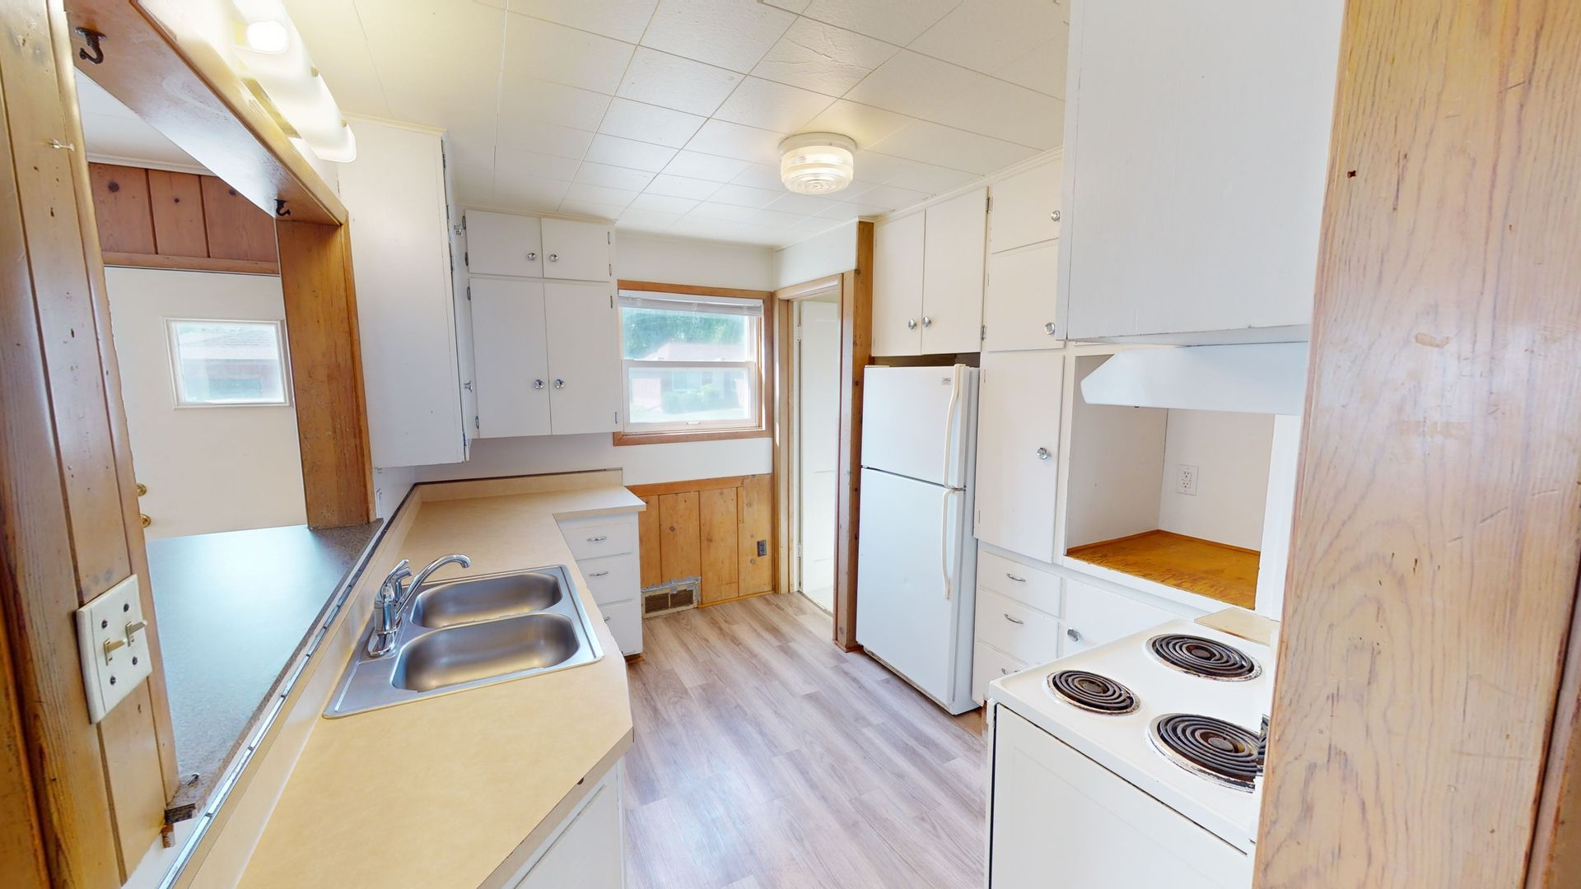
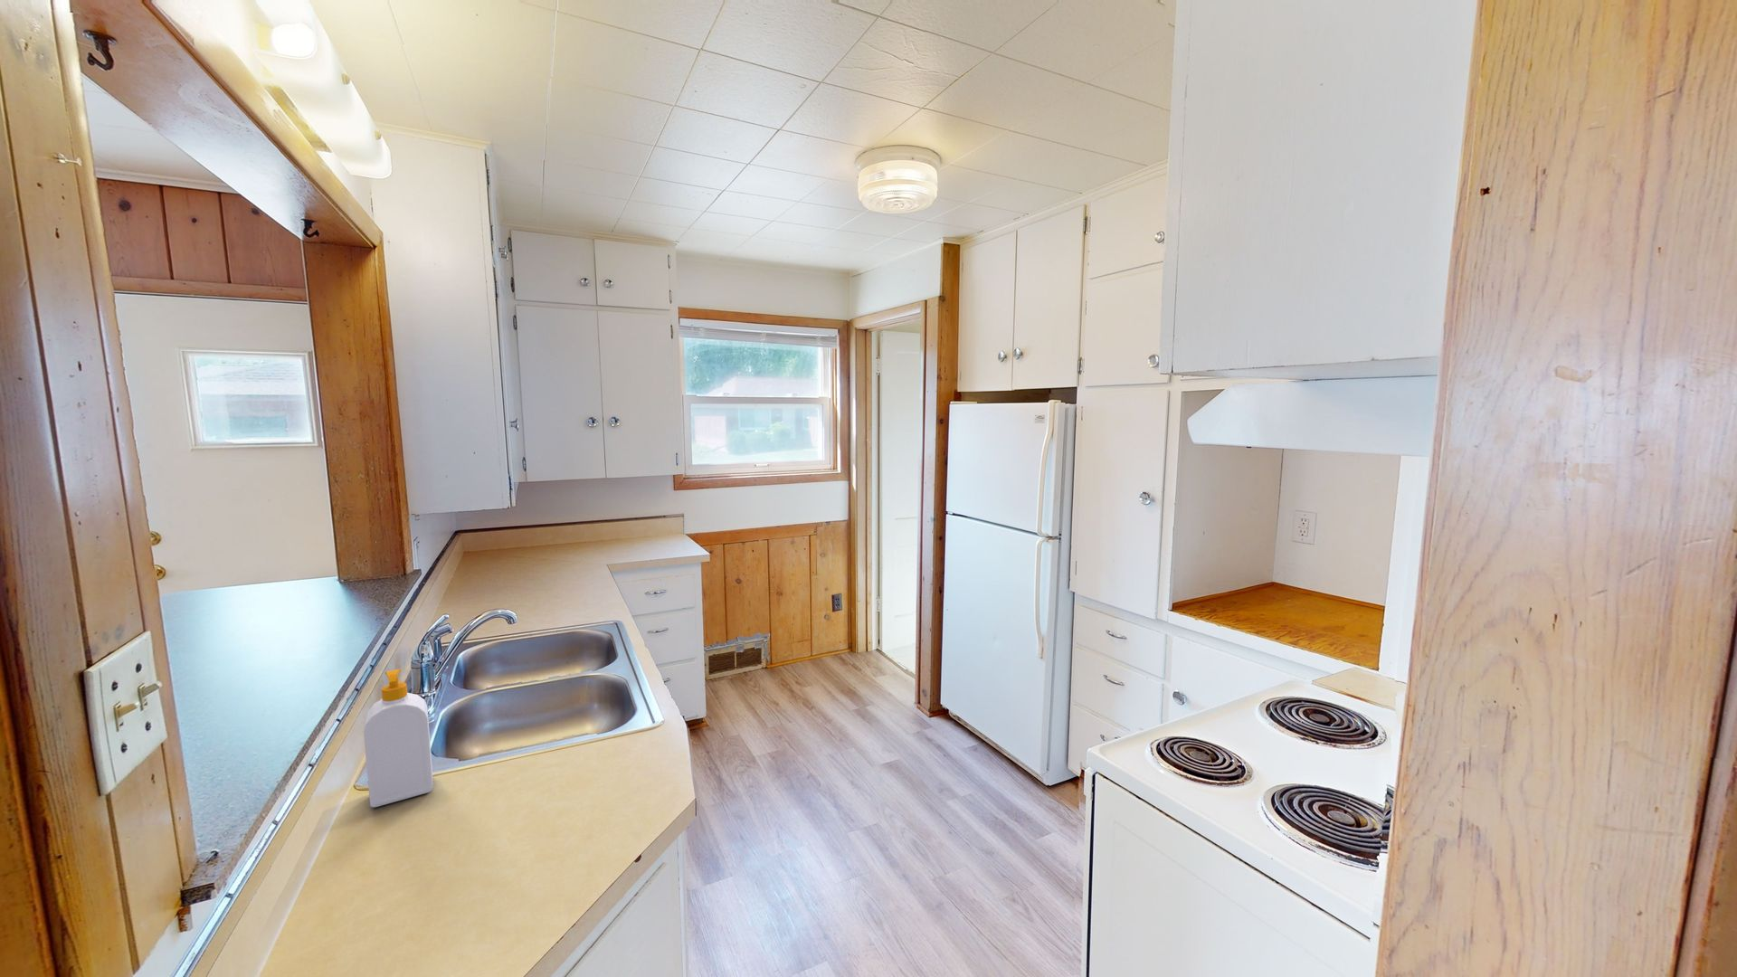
+ soap bottle [363,668,434,808]
